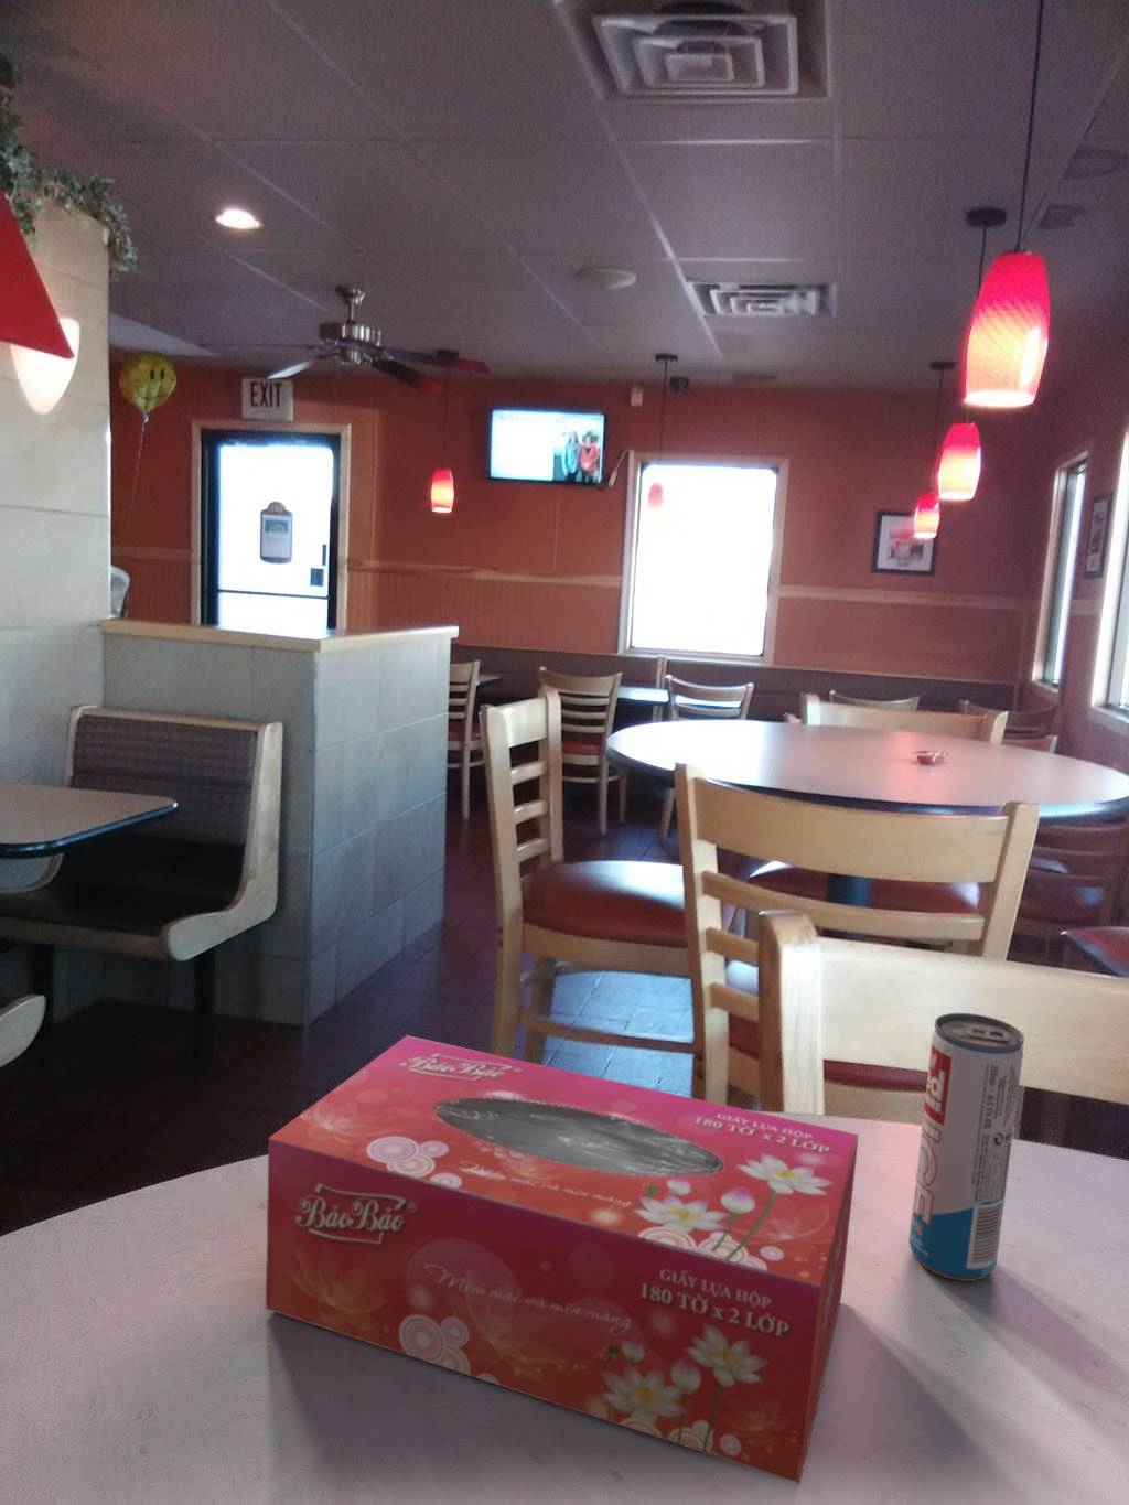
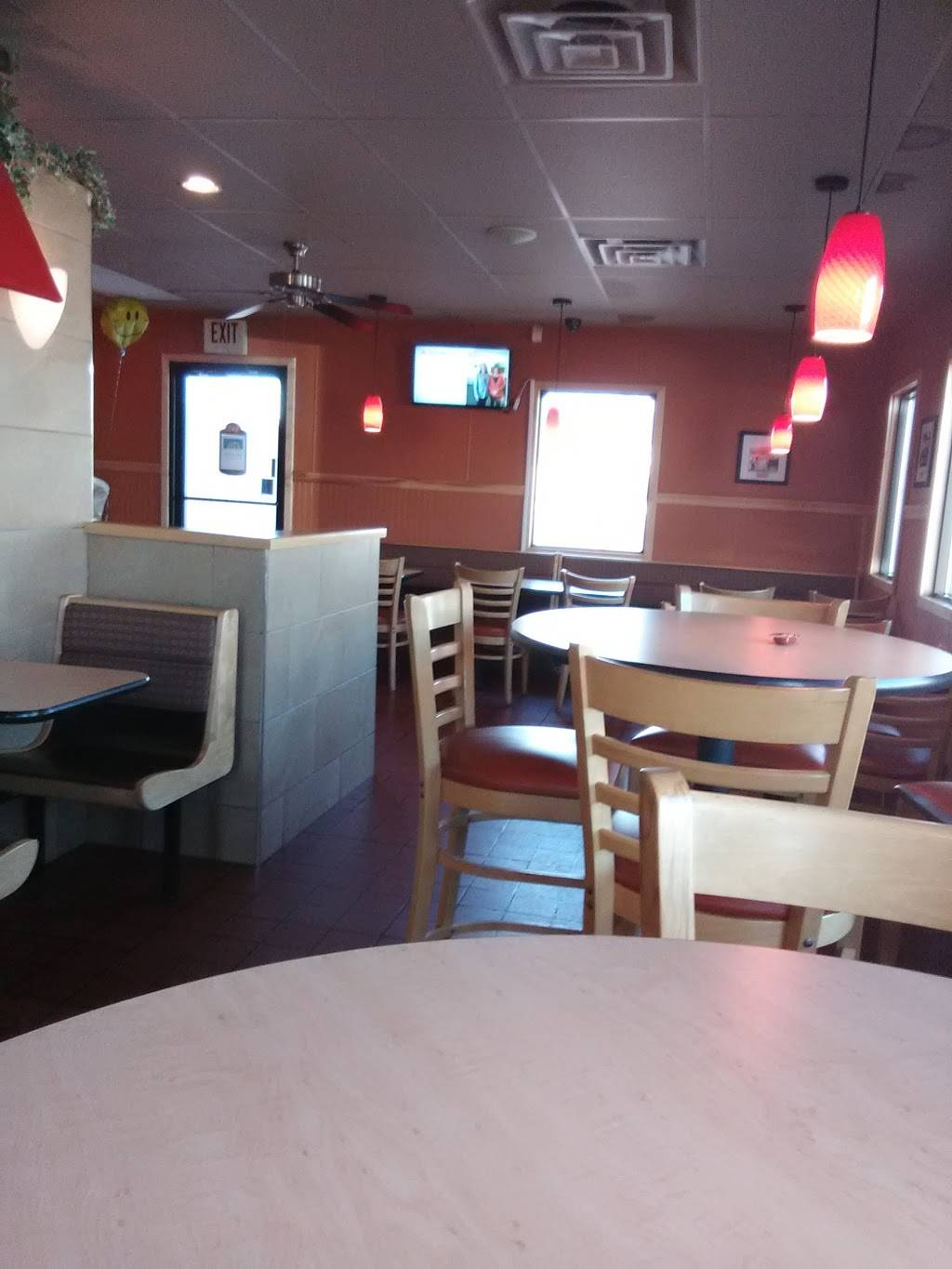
- beverage can [907,1012,1026,1282]
- tissue box [264,1034,860,1485]
